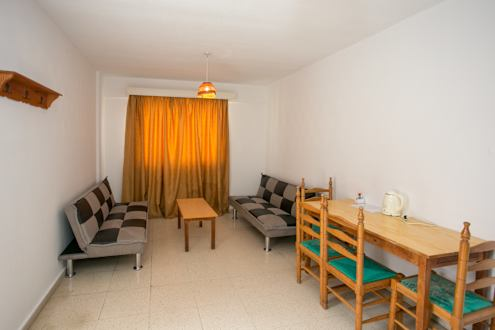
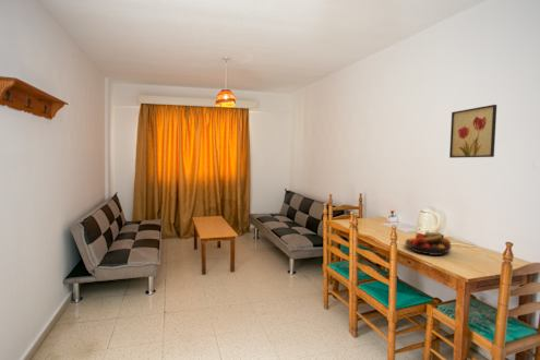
+ wall art [448,104,497,159]
+ fruit bowl [405,230,453,256]
